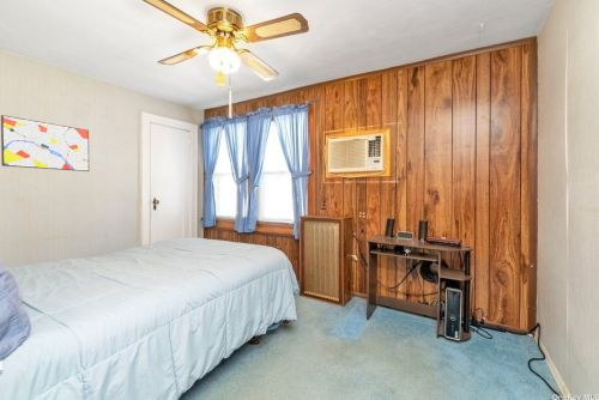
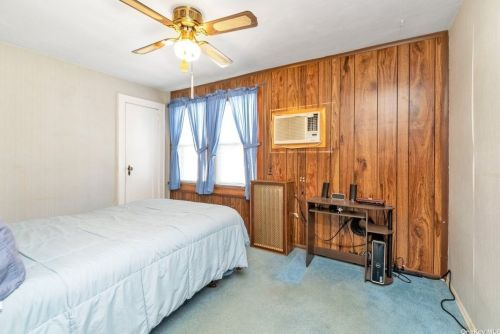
- wall art [0,114,90,172]
